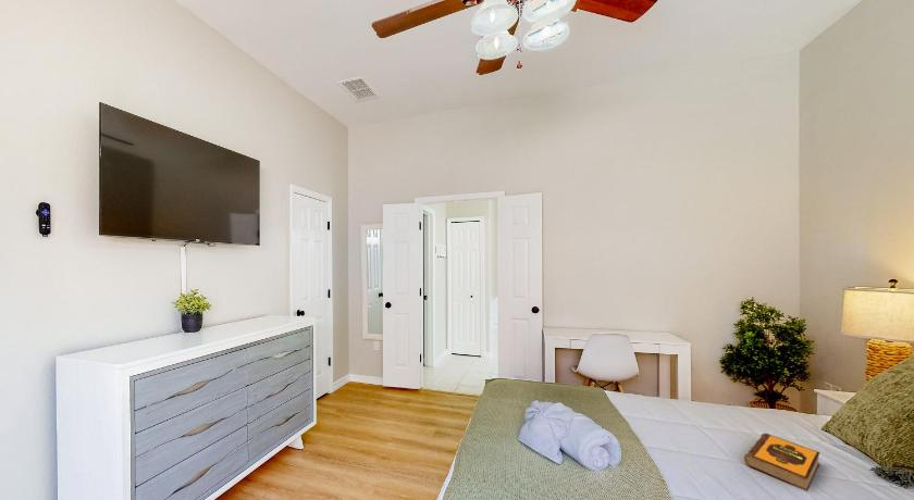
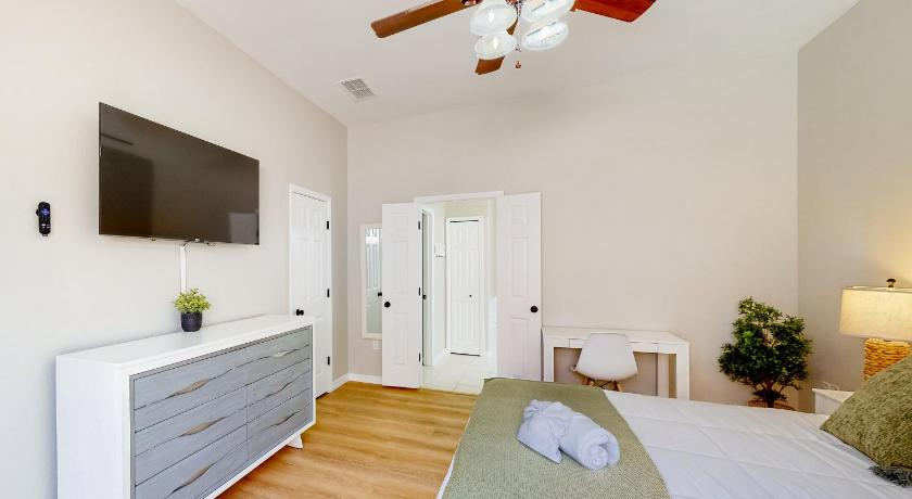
- hardback book [743,433,820,492]
